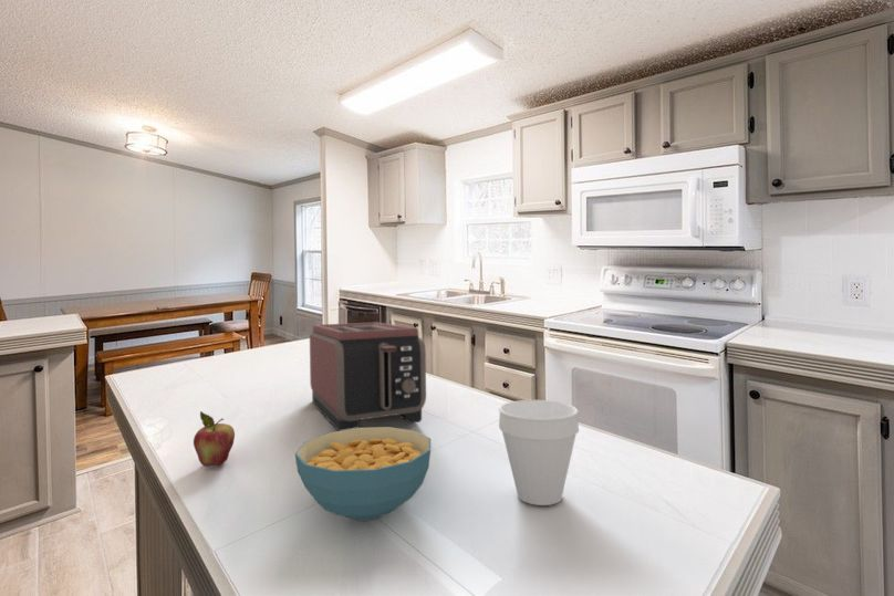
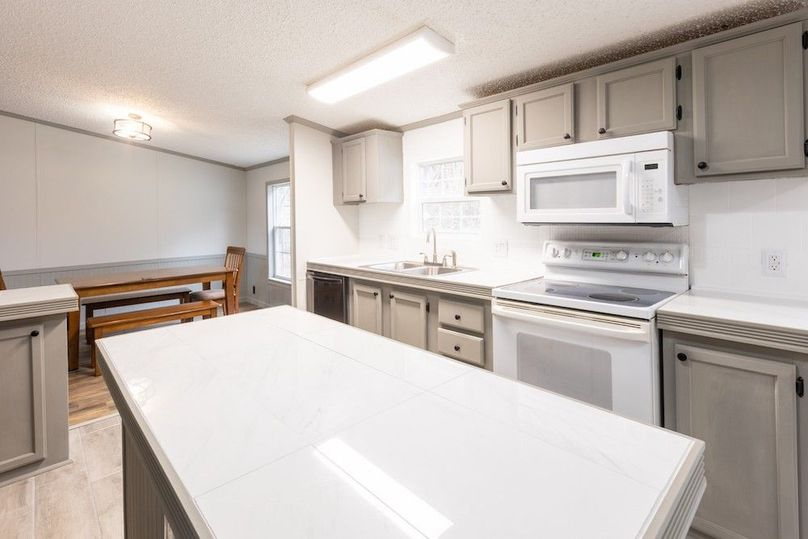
- cereal bowl [293,426,432,522]
- fruit [193,410,236,468]
- cup [498,399,580,506]
- toaster [309,321,427,431]
